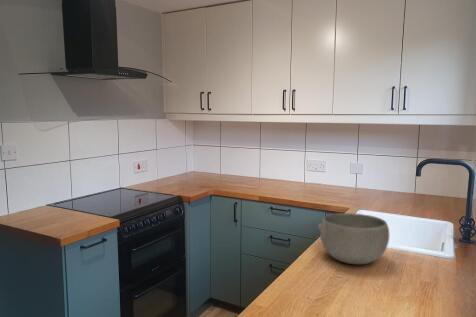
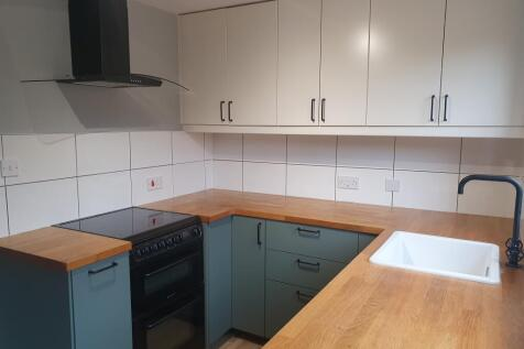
- bowl [317,212,390,265]
